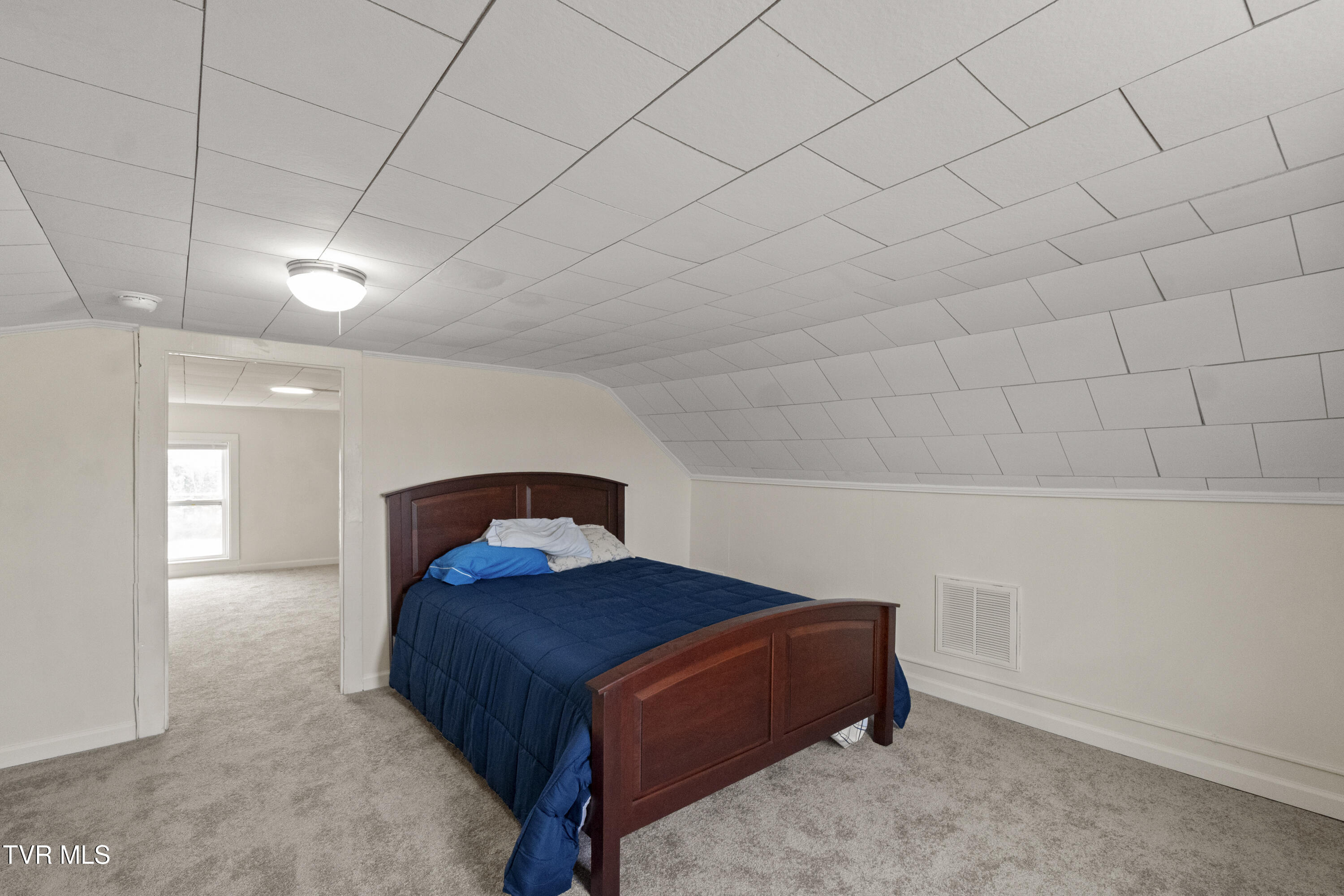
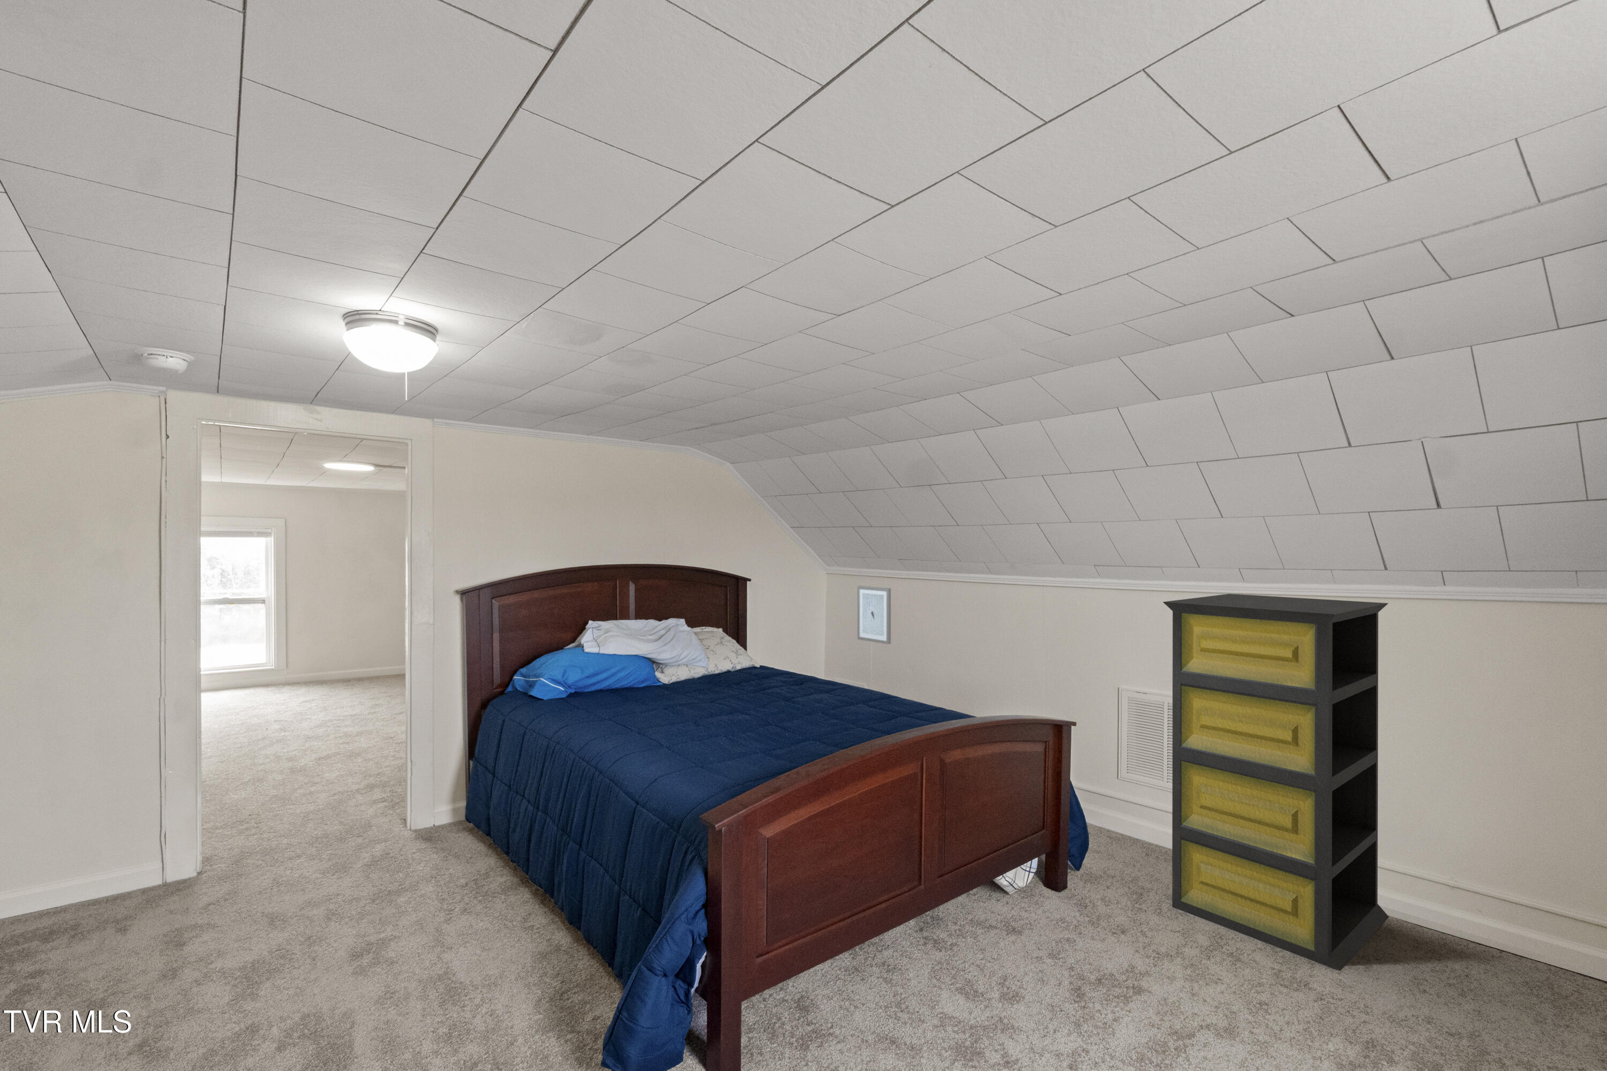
+ wall art [857,586,891,644]
+ bookshelf [1162,593,1389,972]
